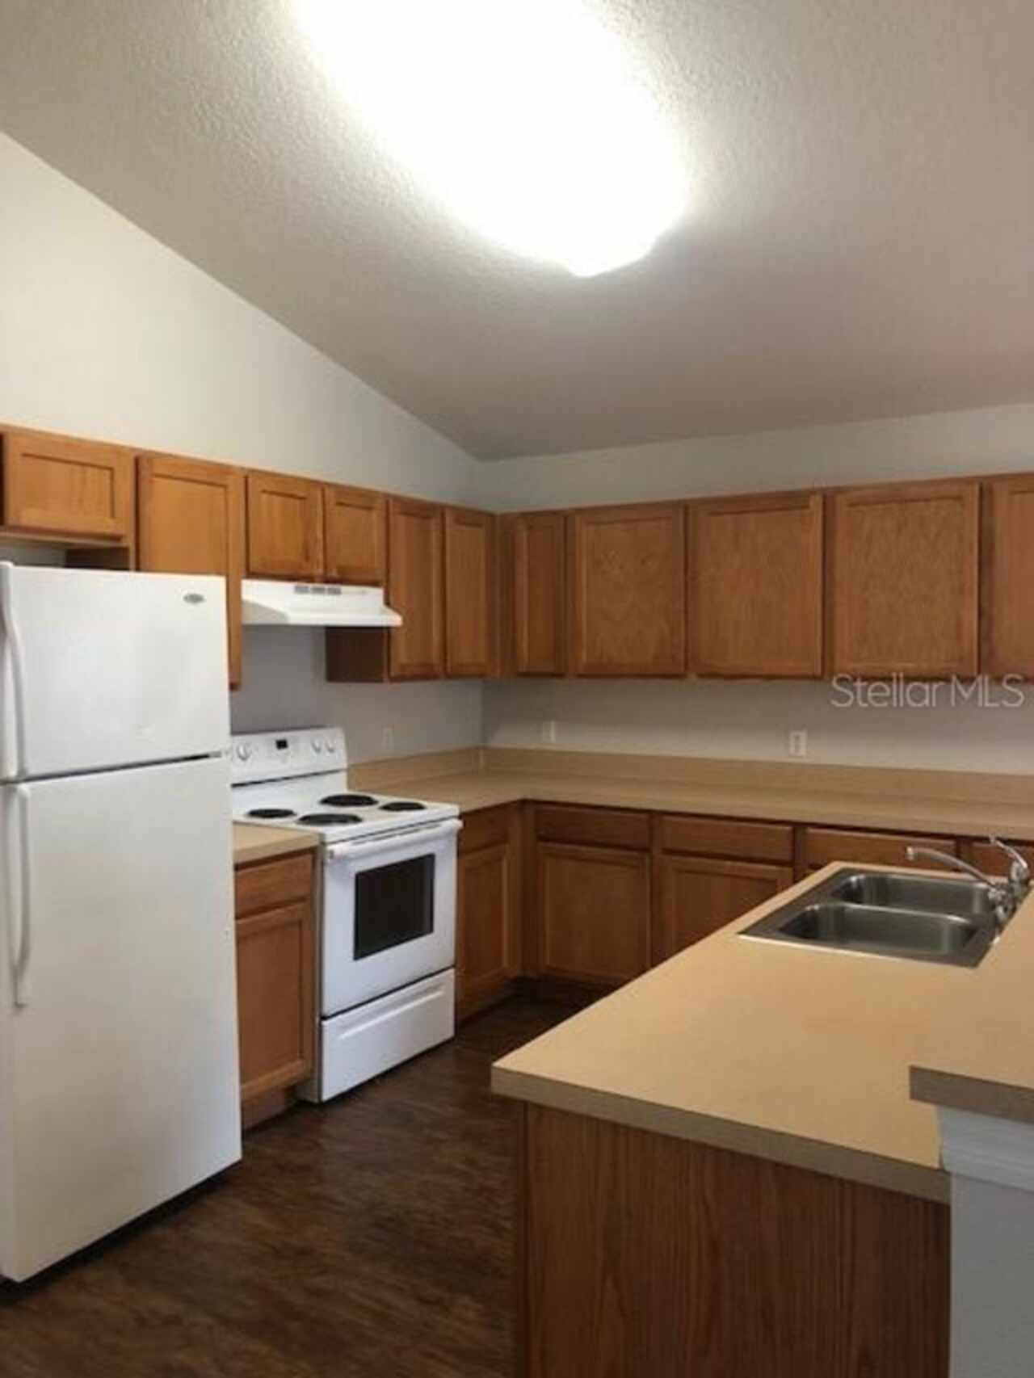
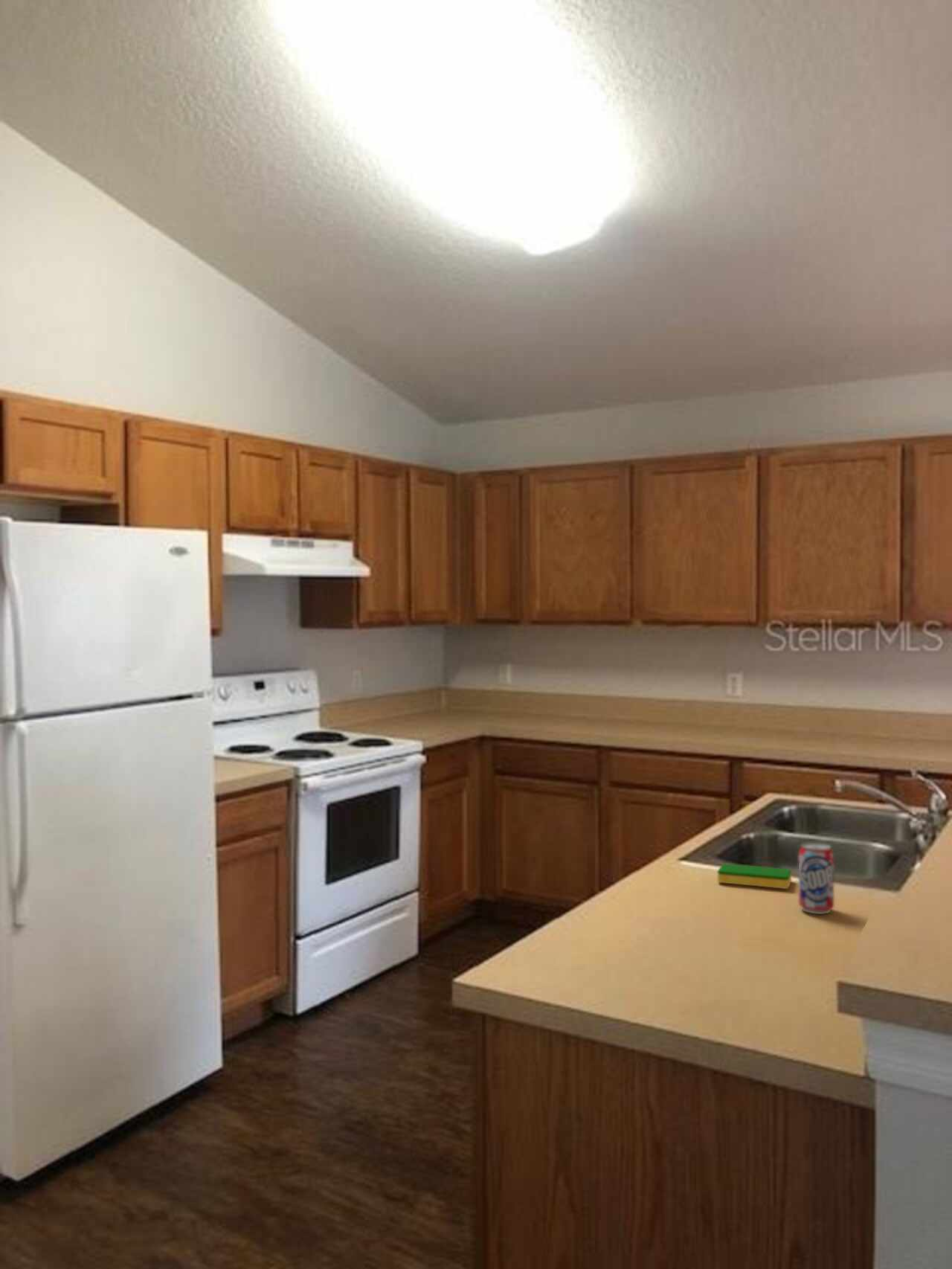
+ beverage can [798,842,834,915]
+ dish sponge [717,863,792,890]
